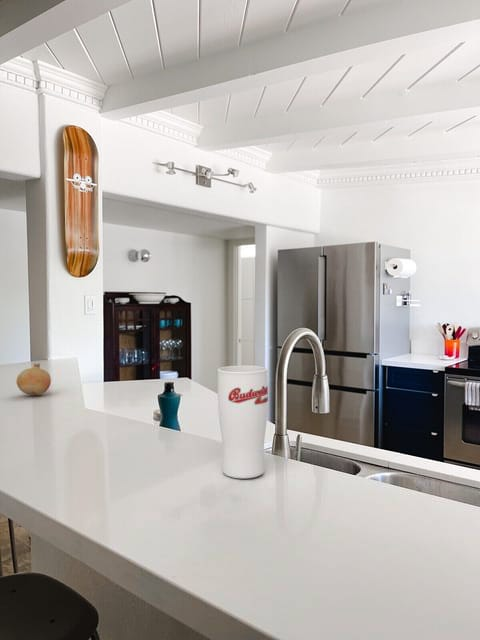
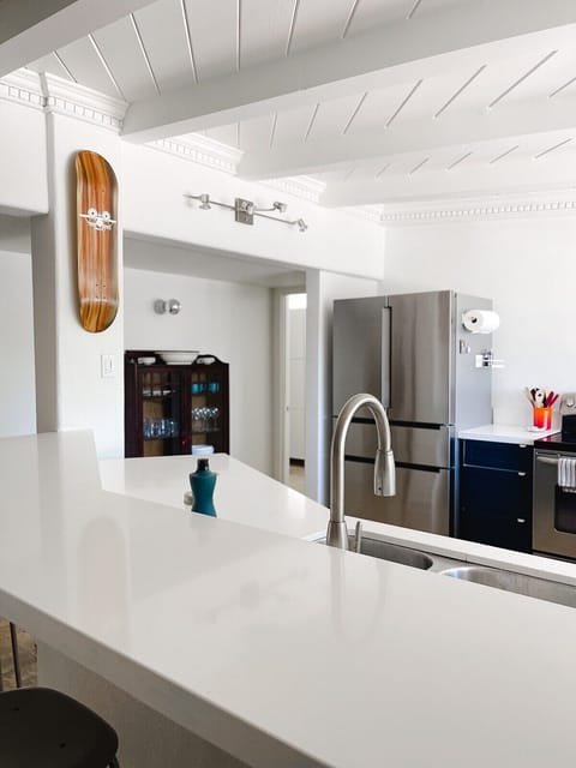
- cup [217,365,269,480]
- fruit [15,362,52,396]
